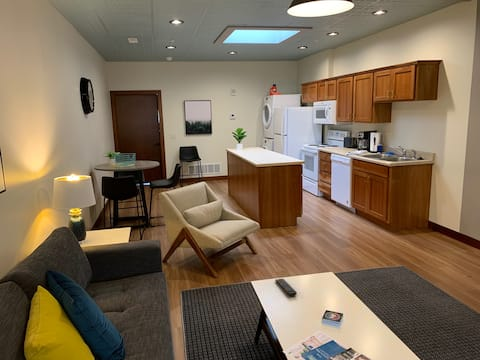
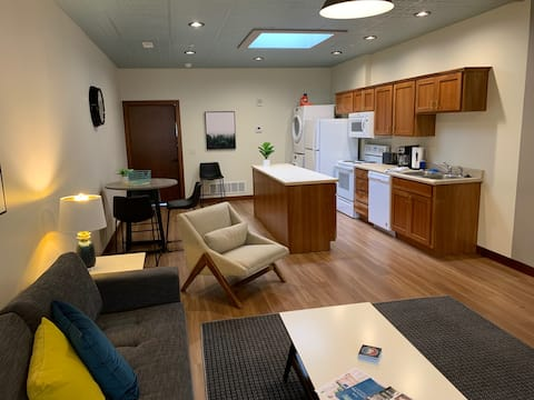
- remote control [274,278,298,297]
